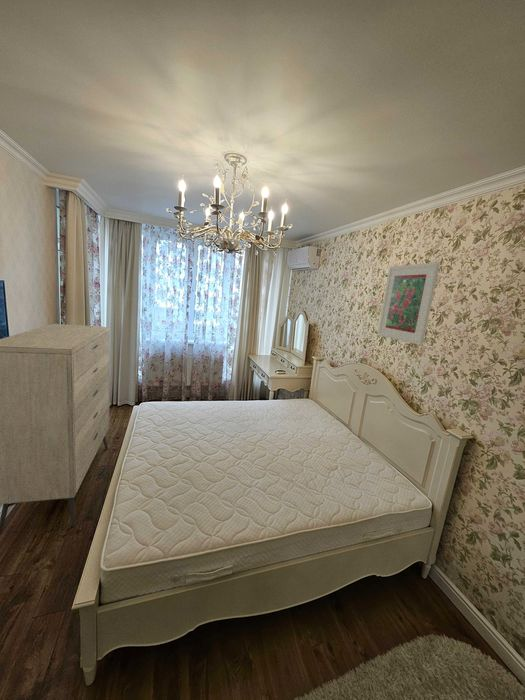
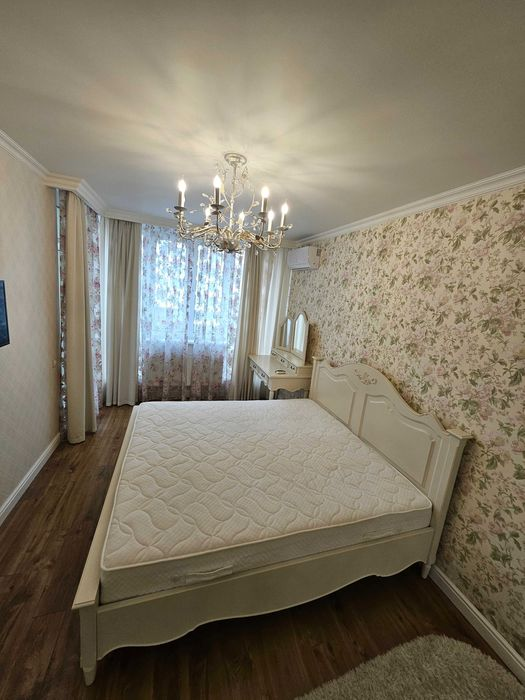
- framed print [377,262,441,346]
- dresser [0,323,111,535]
